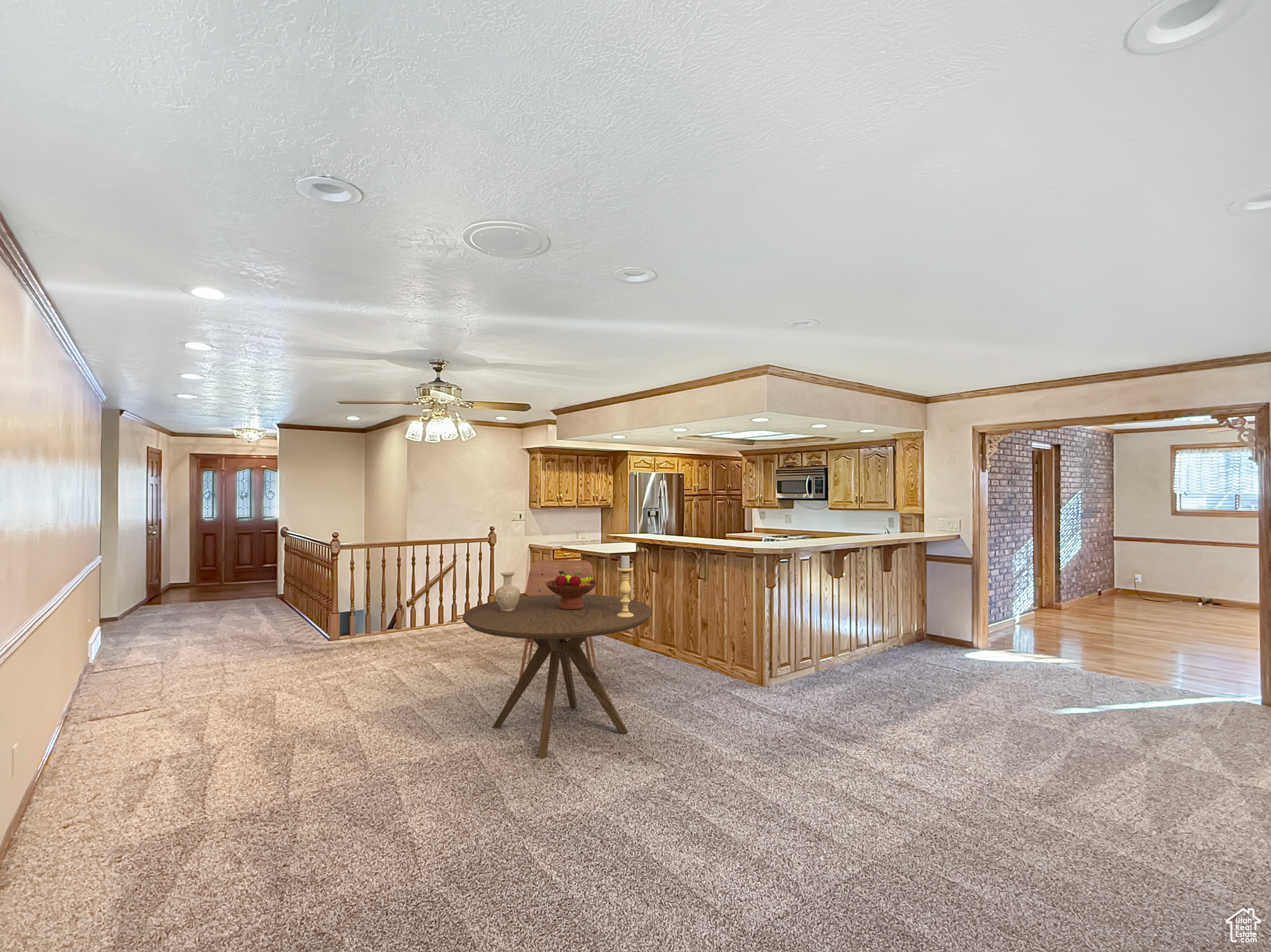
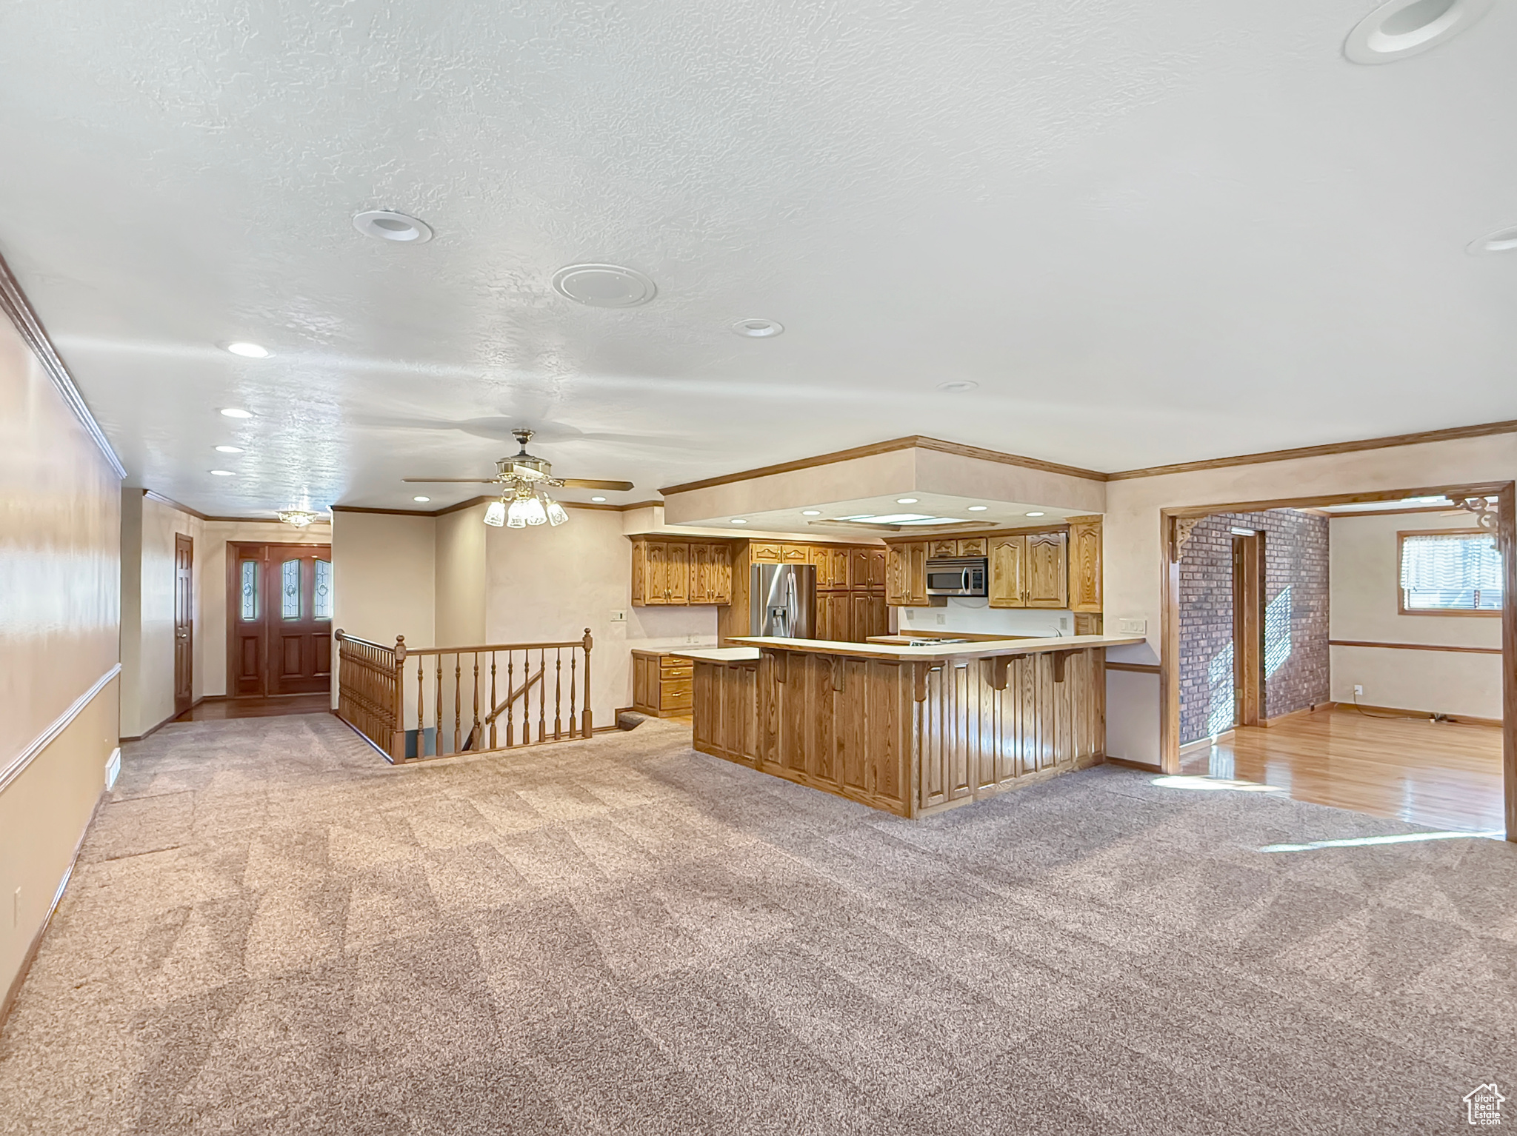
- candle holder [617,554,634,617]
- dining chair [518,560,597,681]
- fruit bowl [545,571,598,610]
- dining table [462,595,653,759]
- vase [495,572,521,611]
